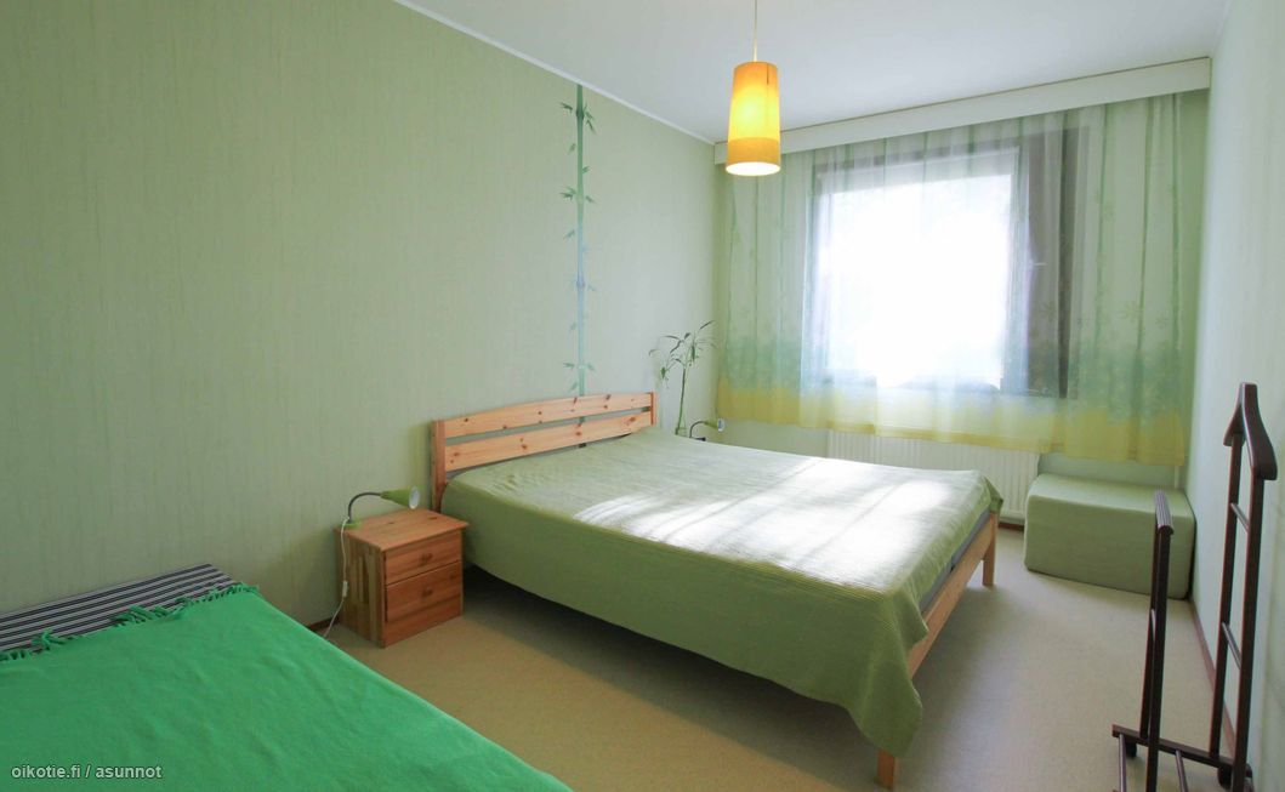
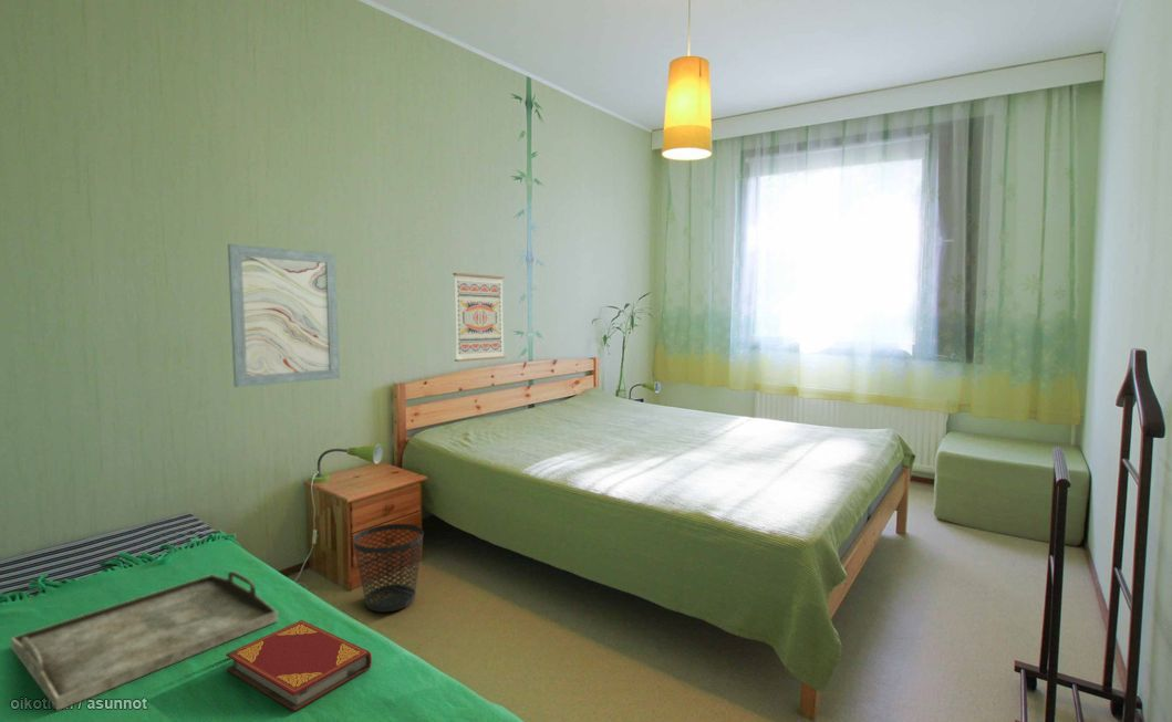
+ wall art [227,243,341,388]
+ serving tray [10,571,279,712]
+ hardback book [225,619,373,712]
+ wastebasket [352,523,425,614]
+ wall art [452,272,506,363]
